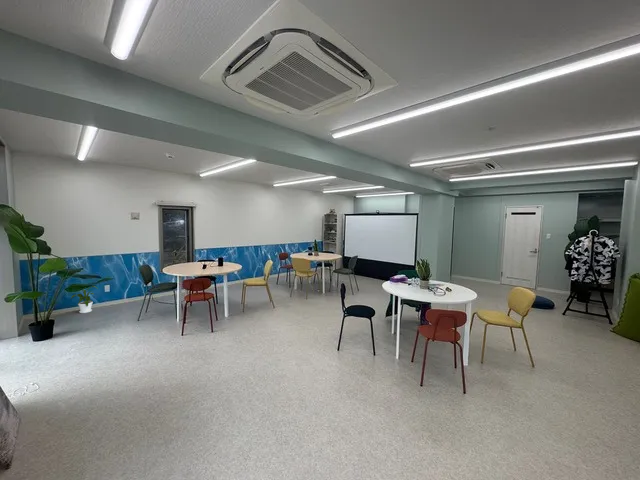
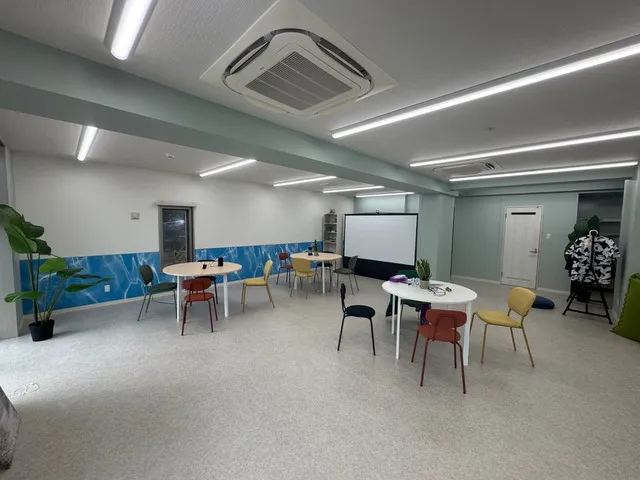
- house plant [69,285,99,314]
